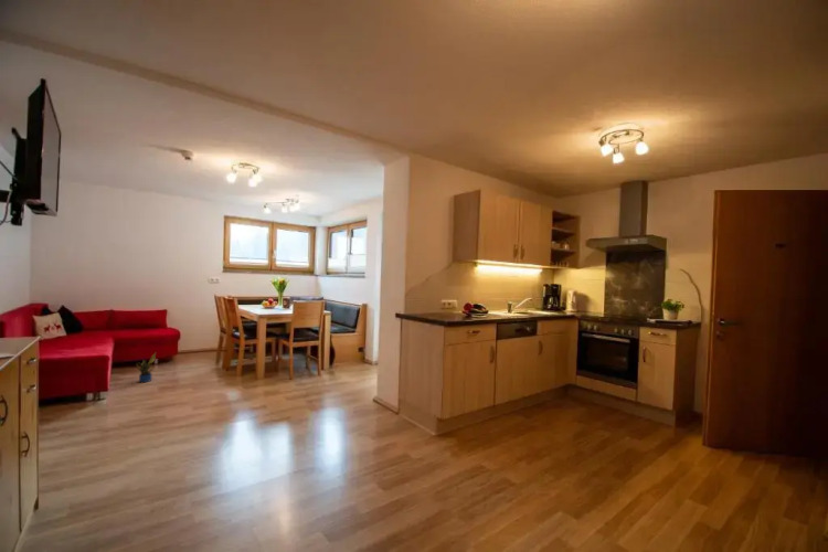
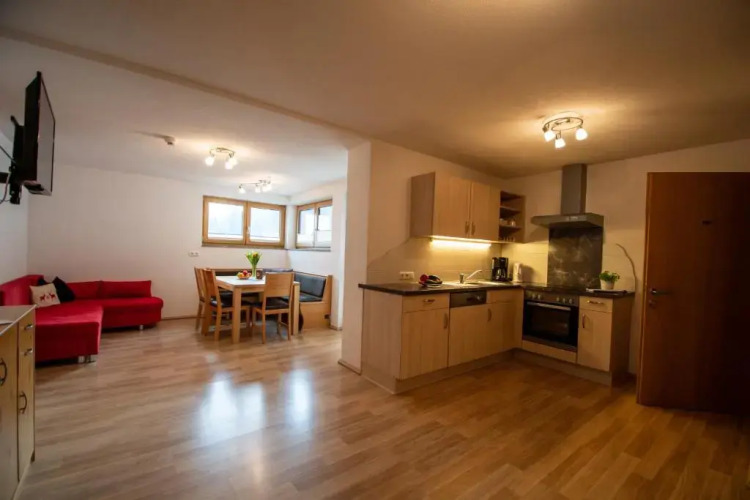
- potted plant [136,352,157,383]
